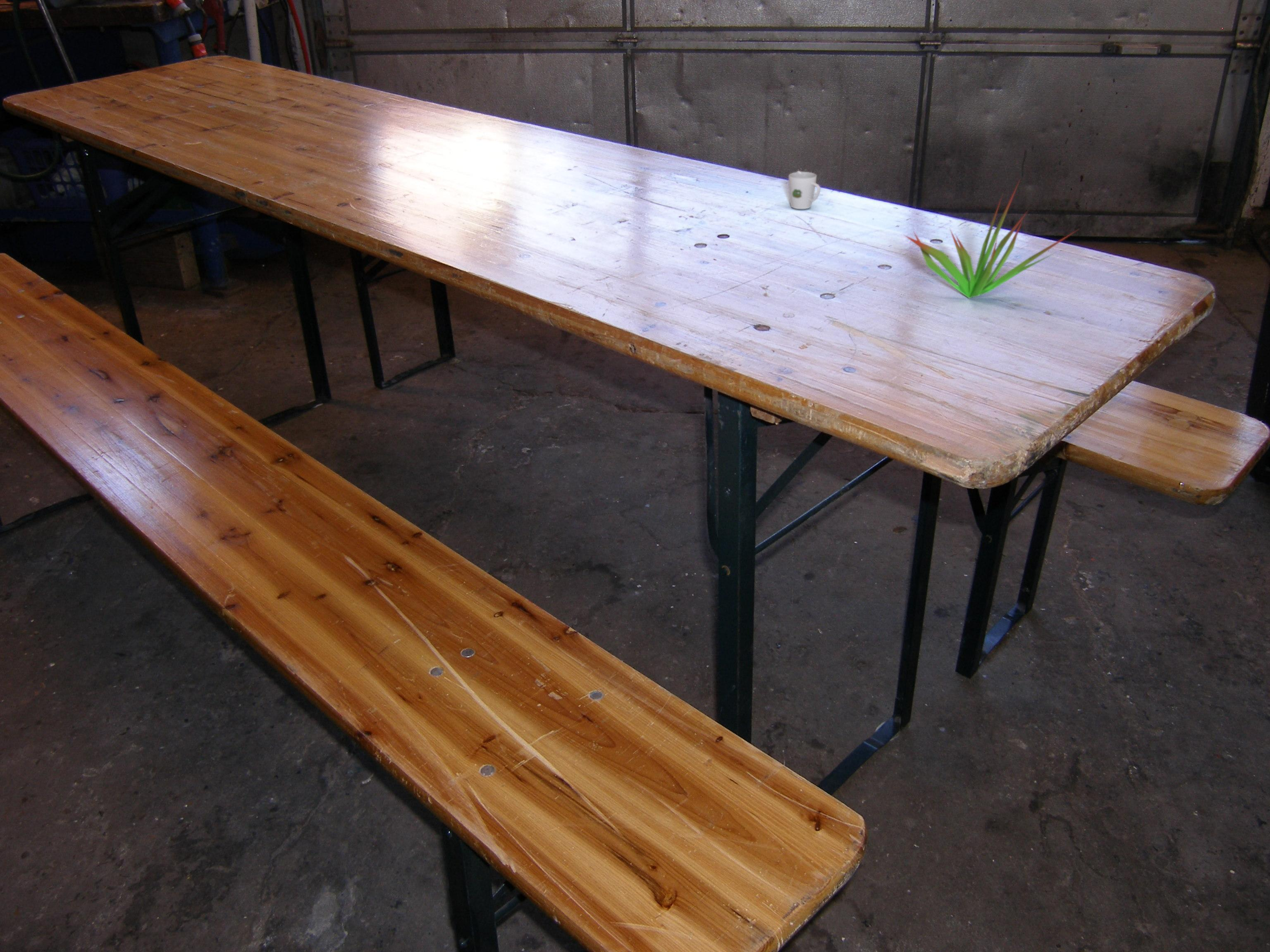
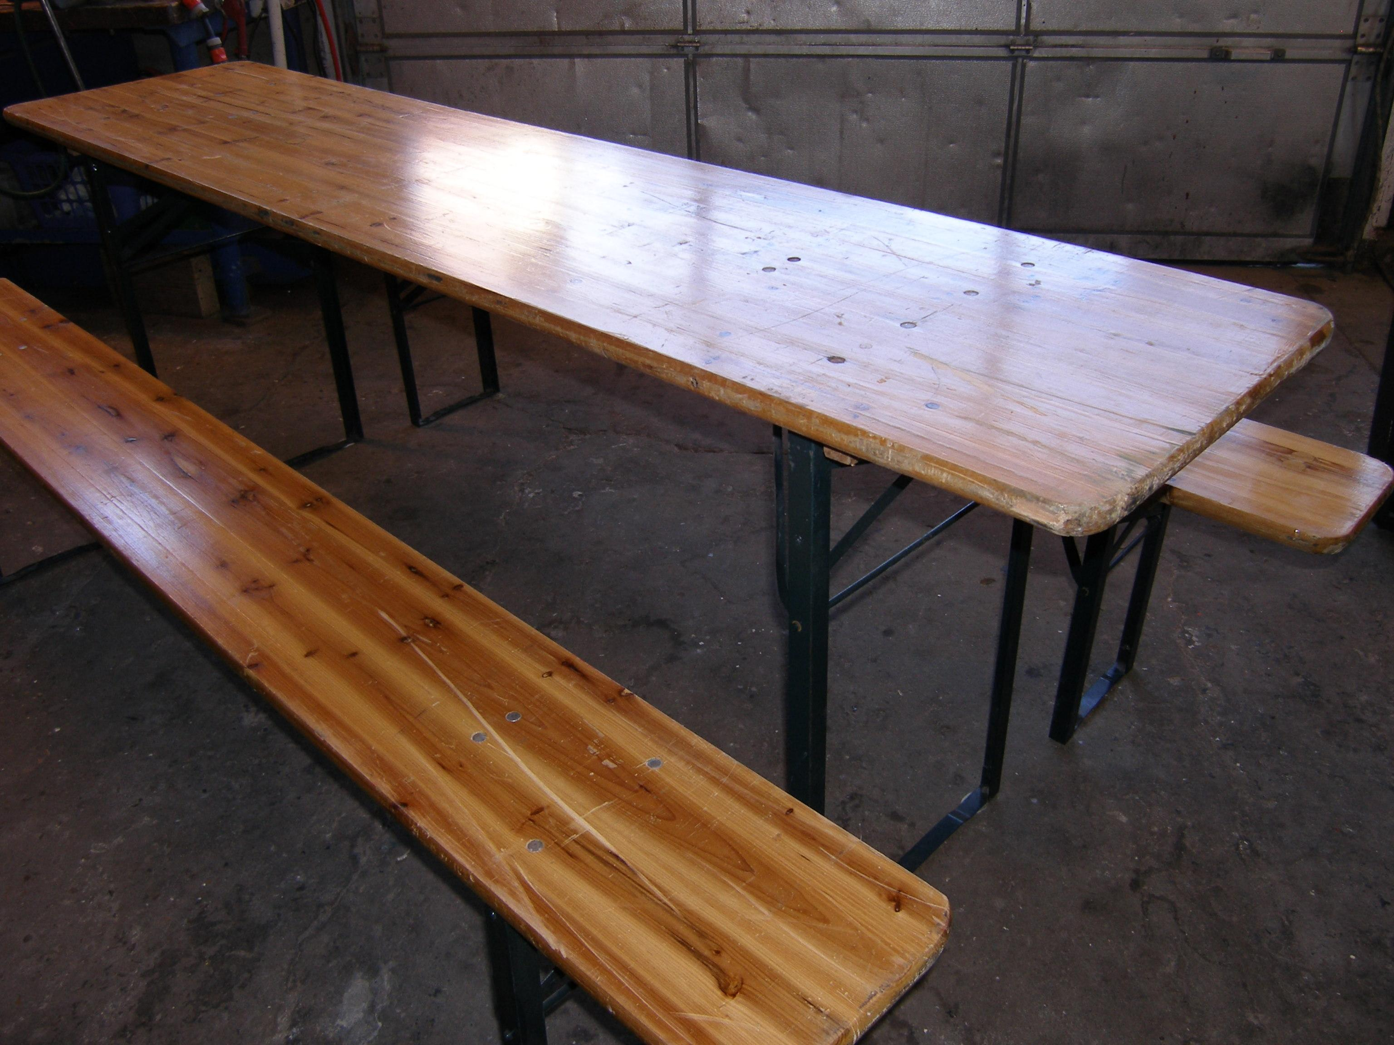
- succulent plant [903,179,1079,299]
- cup [788,166,821,209]
